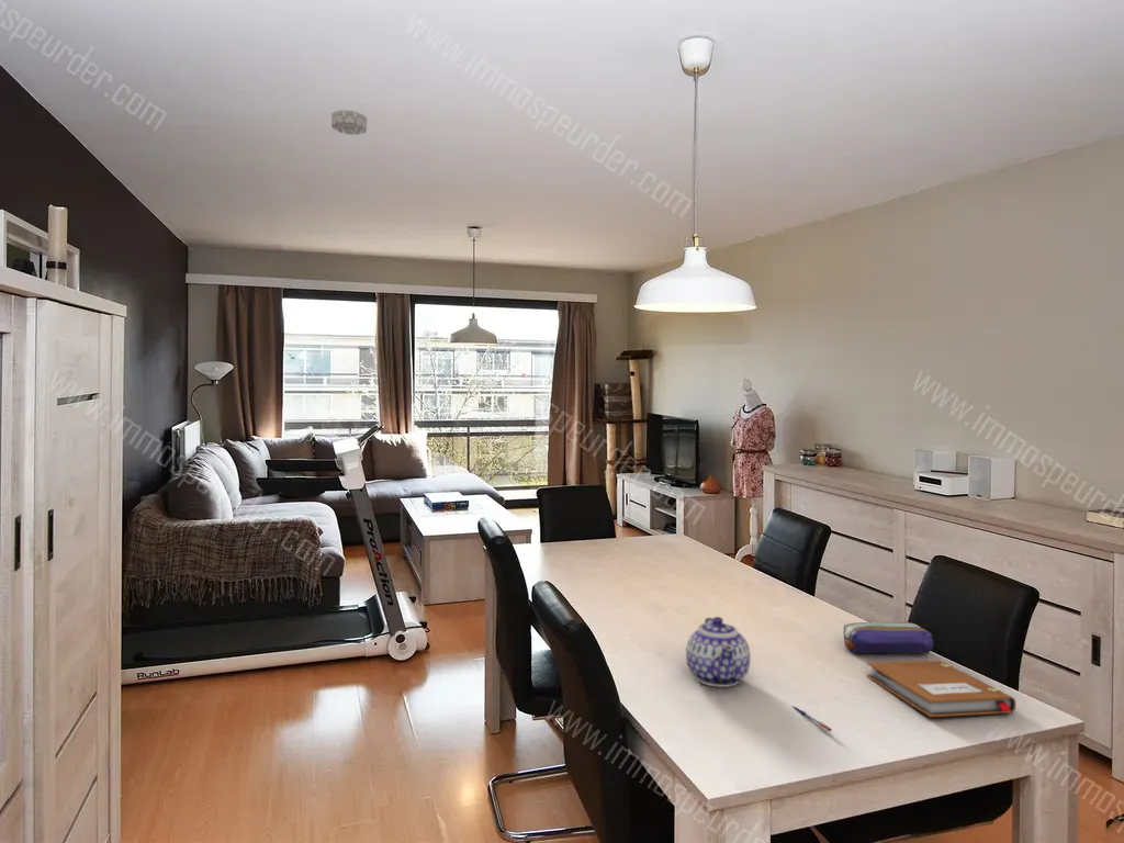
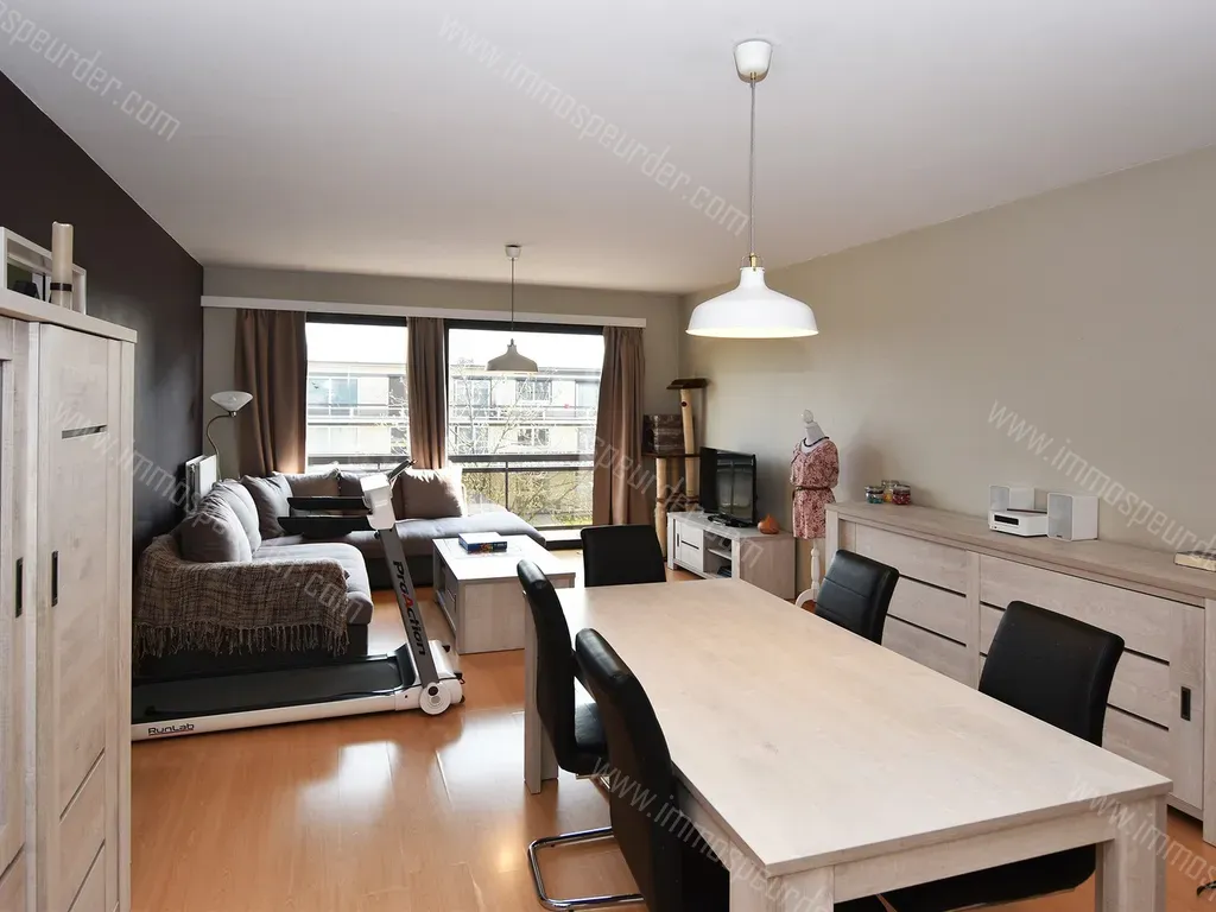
- smoke detector [330,109,369,136]
- teapot [685,616,752,688]
- pencil case [843,621,934,654]
- pen [791,705,833,732]
- notebook [866,659,1016,718]
